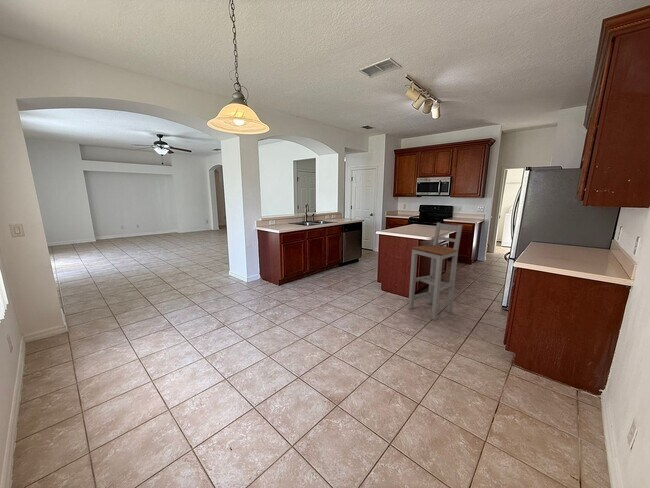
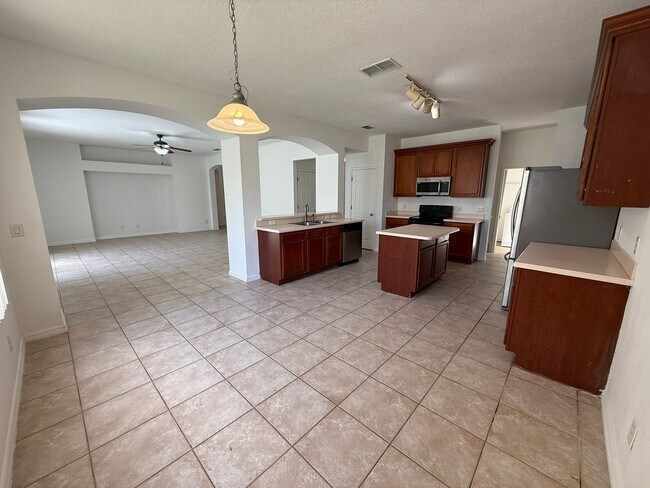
- bar stool [407,221,463,321]
